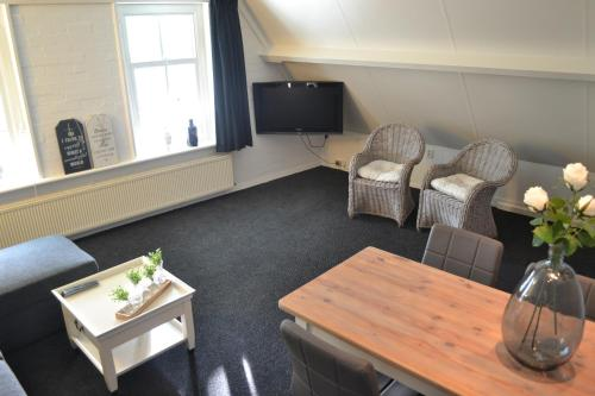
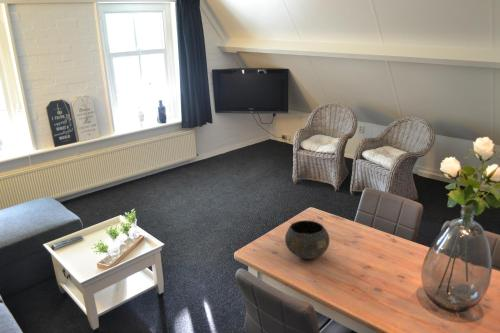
+ bowl [284,219,330,260]
